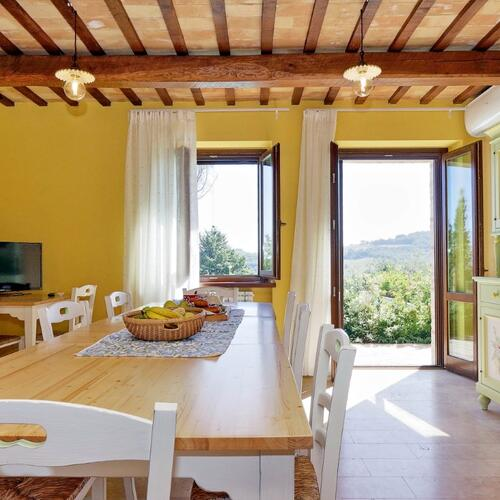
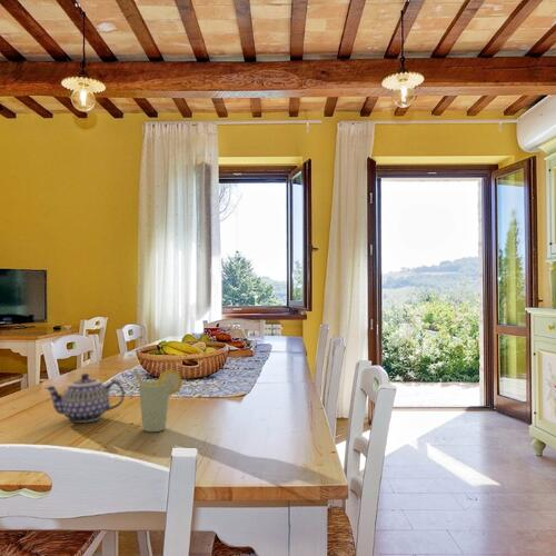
+ cup [132,368,183,433]
+ teapot [44,373,126,424]
